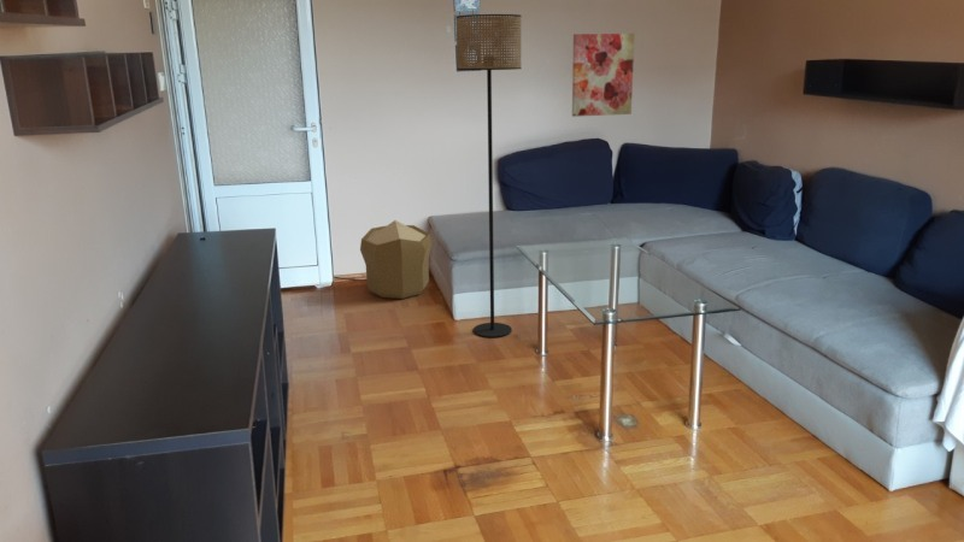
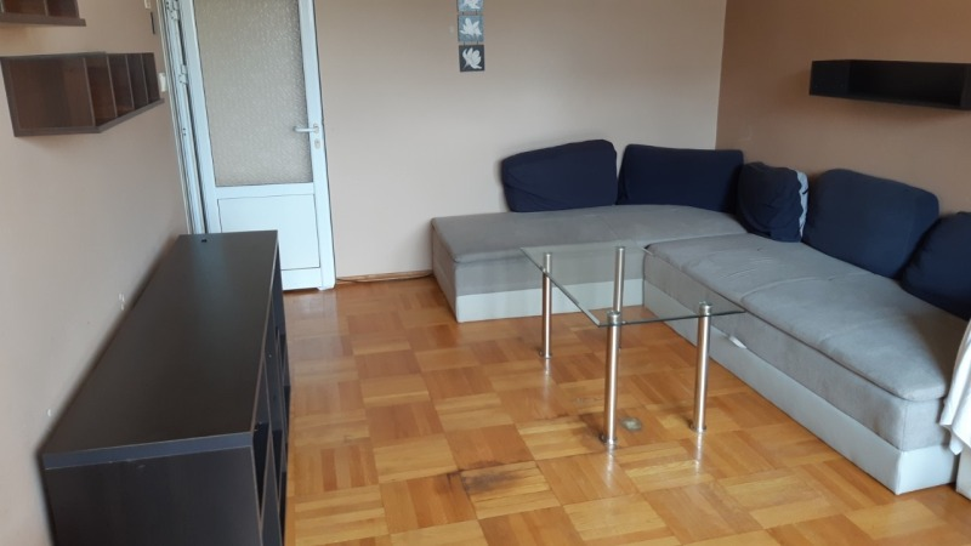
- pouf [359,219,434,300]
- floor lamp [454,13,523,338]
- wall art [571,33,635,118]
